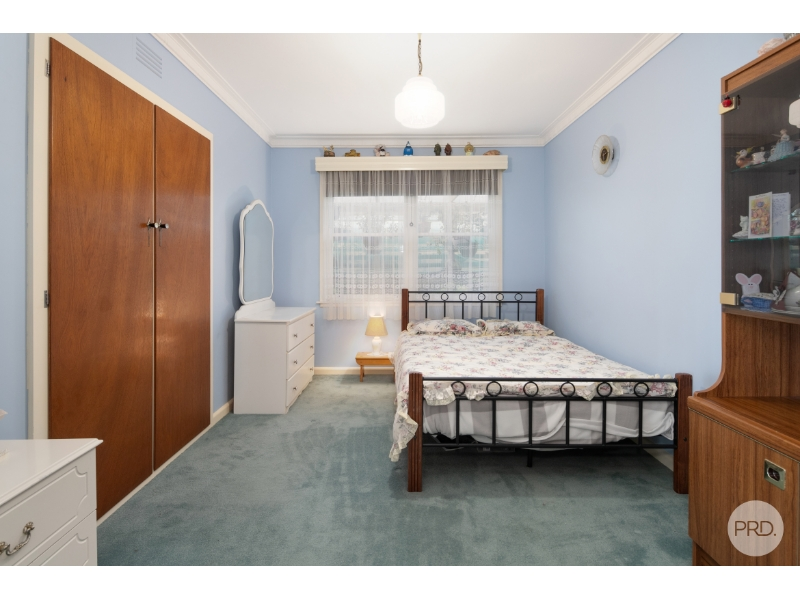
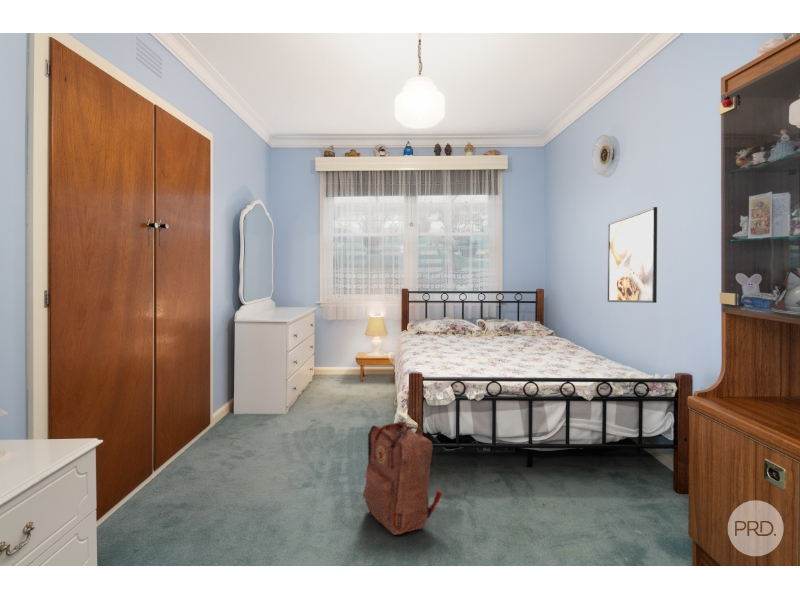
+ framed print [607,206,658,304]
+ backpack [362,420,443,536]
